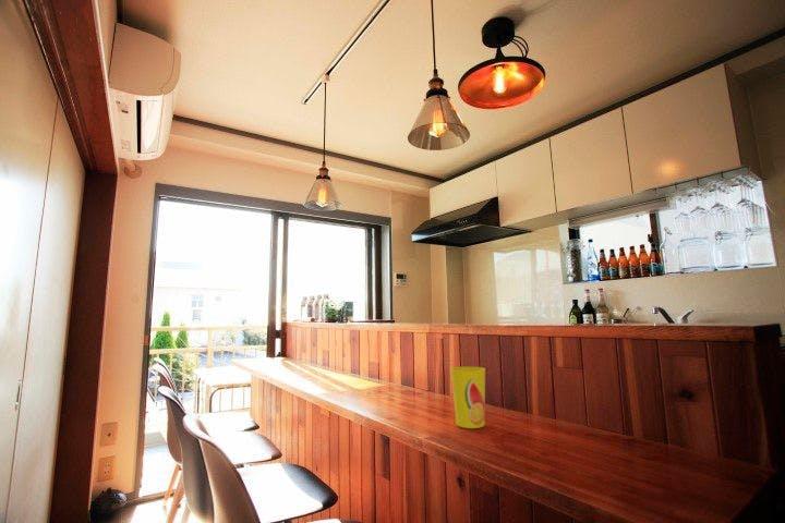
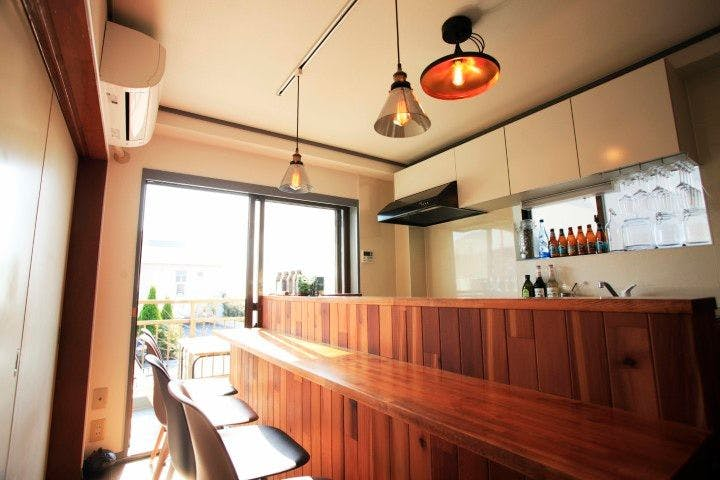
- cup [449,366,486,429]
